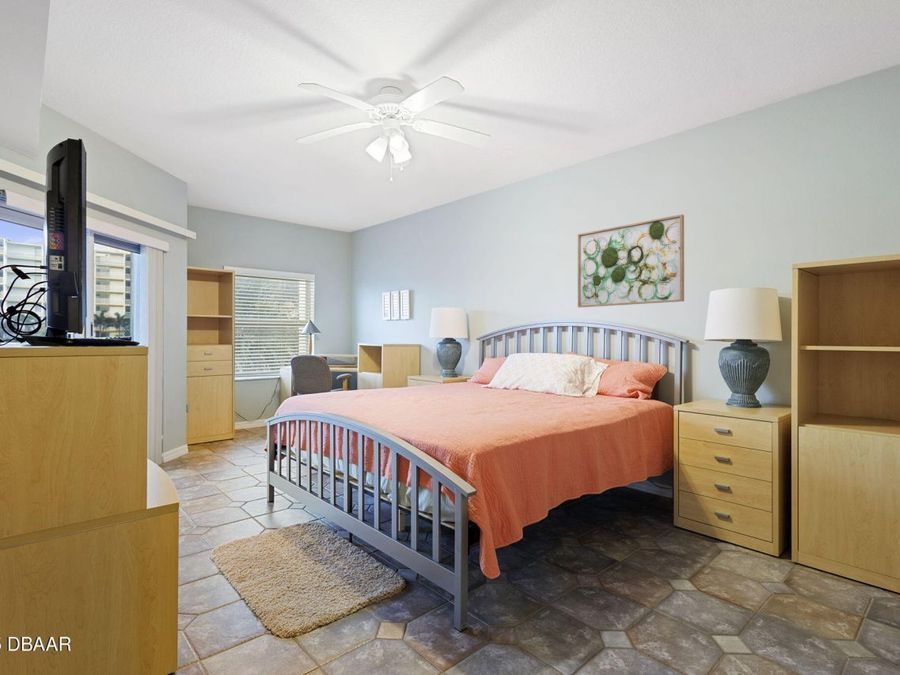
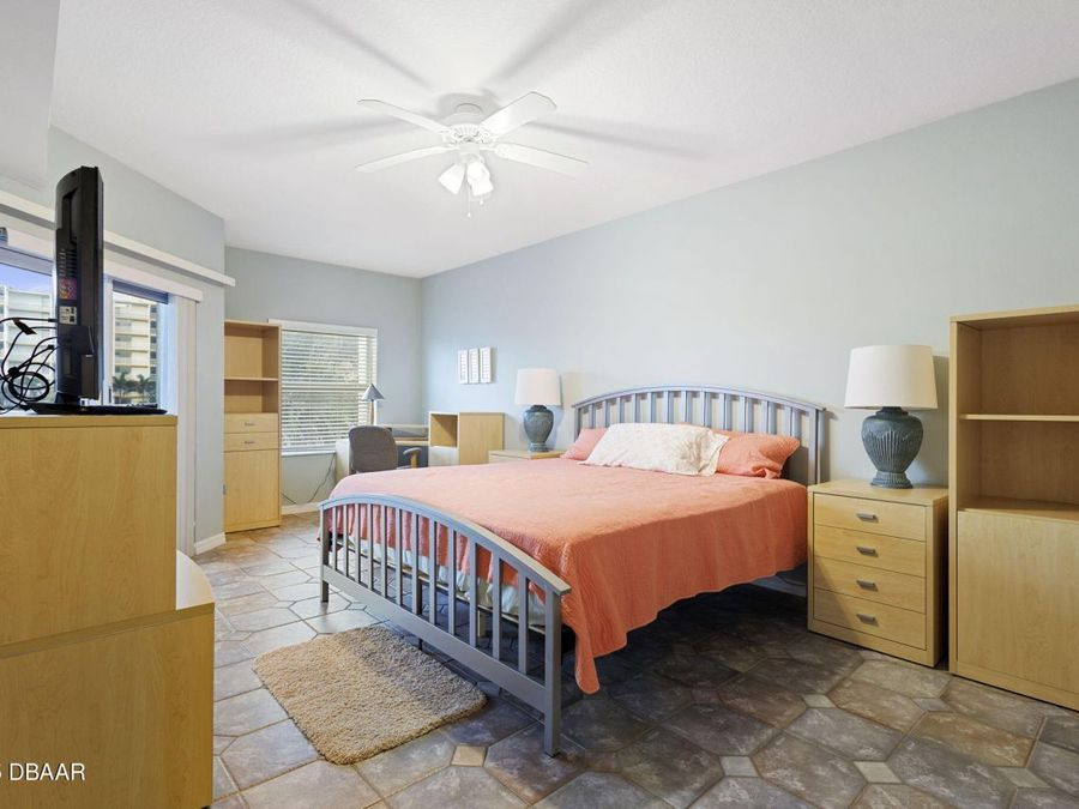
- wall art [577,213,685,308]
